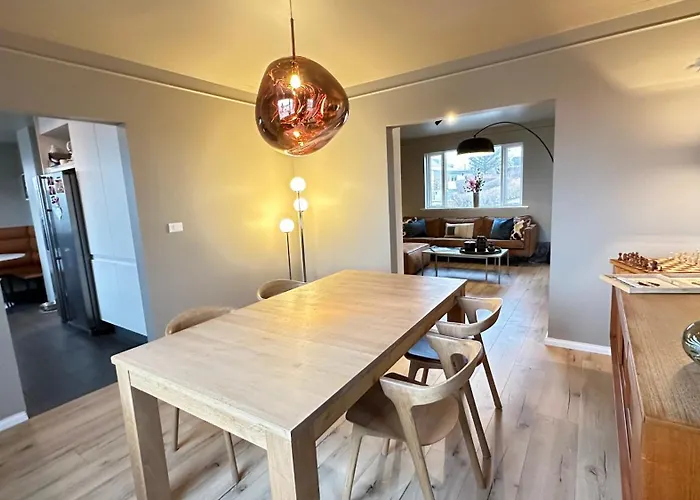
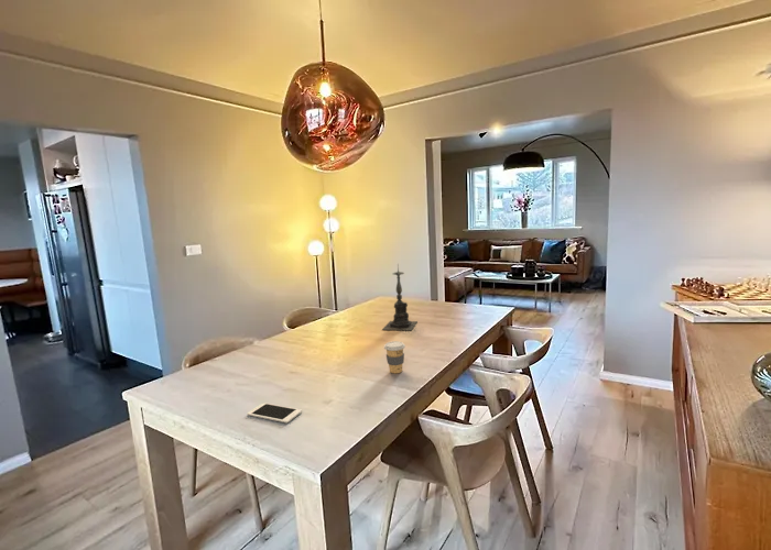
+ cell phone [247,402,303,424]
+ candle holder [381,264,419,331]
+ coffee cup [383,340,406,374]
